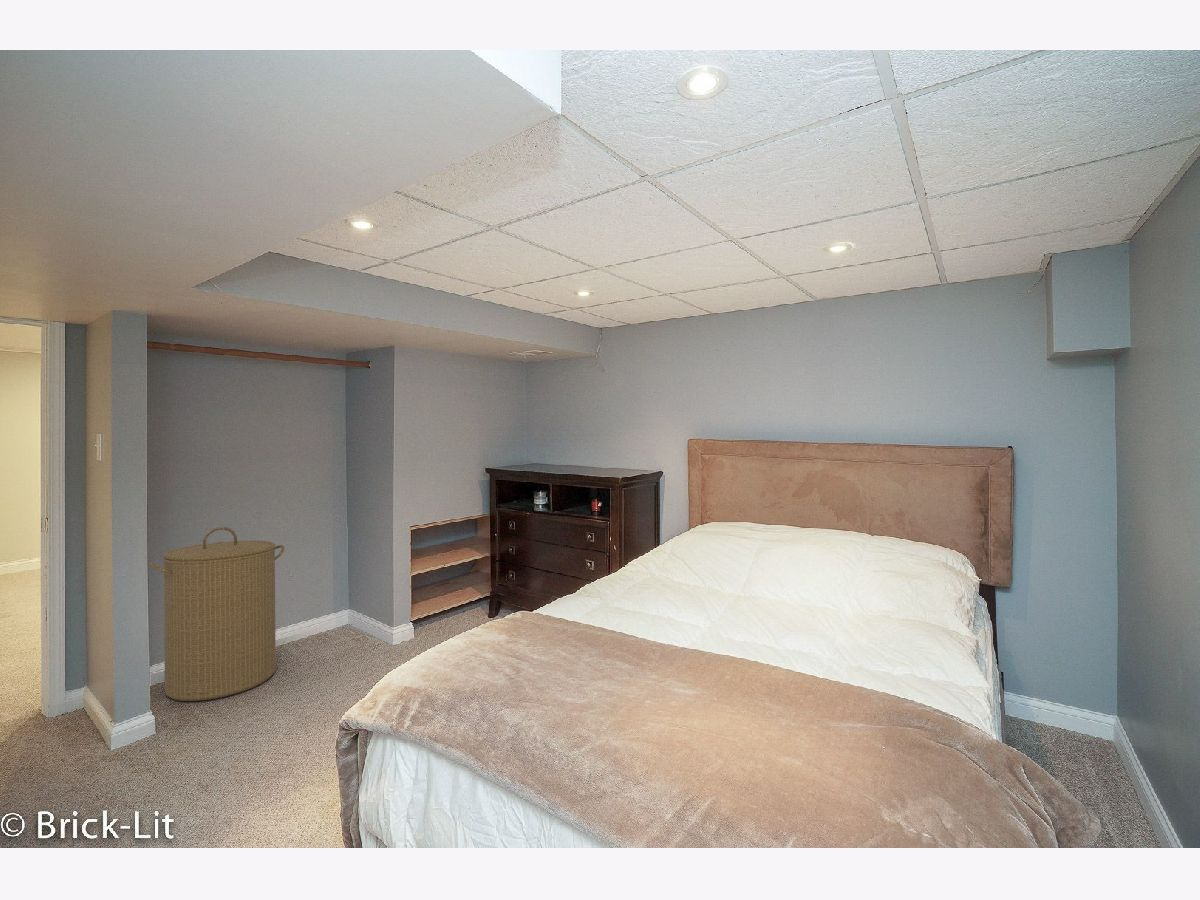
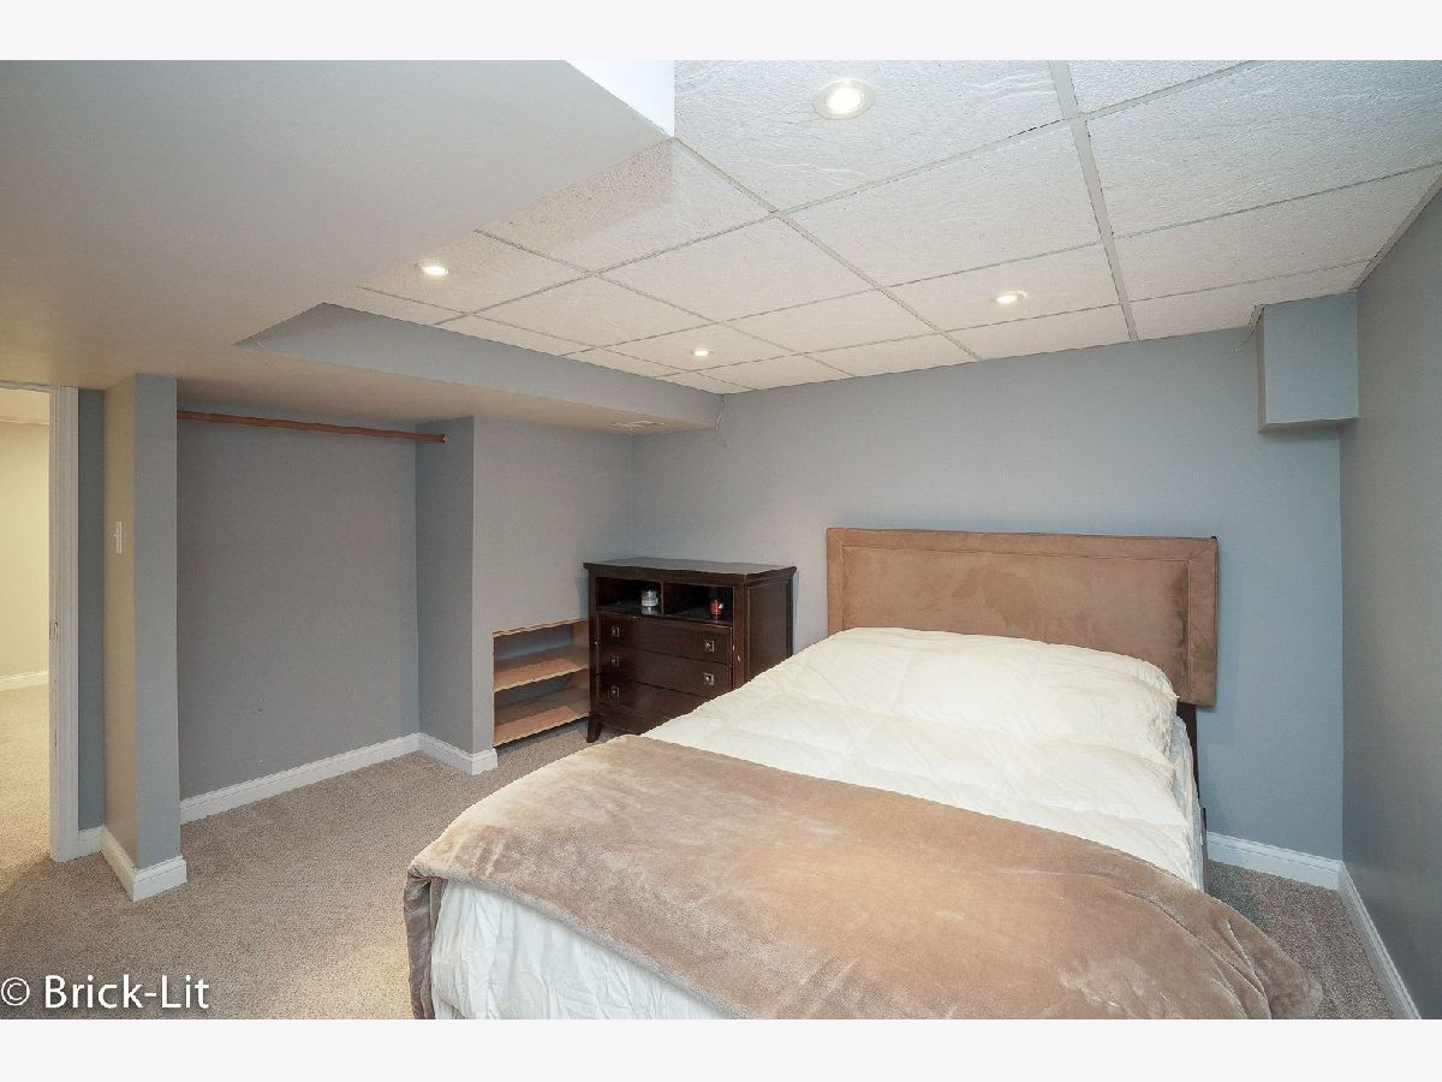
- laundry hamper [148,526,285,702]
